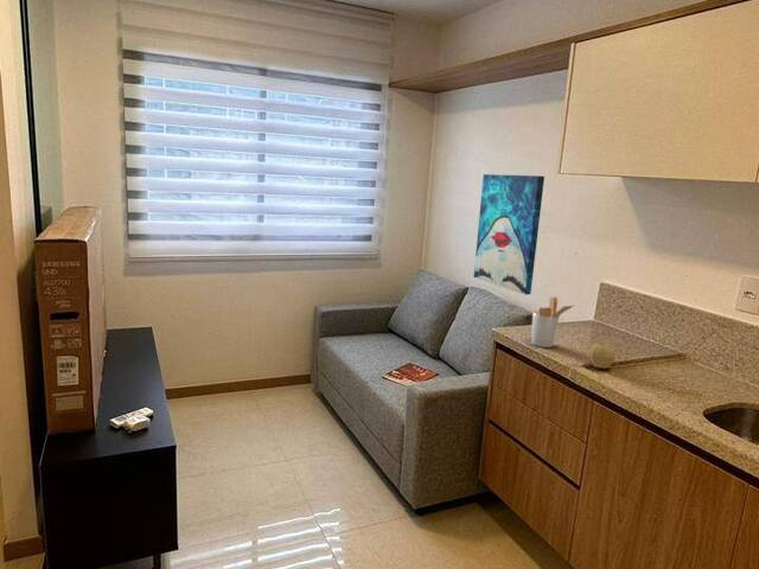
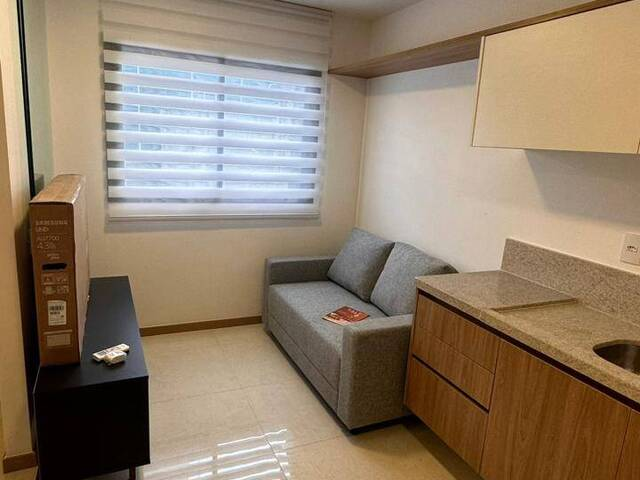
- fruit [588,337,616,370]
- utensil holder [530,296,576,349]
- wall art [472,173,546,295]
